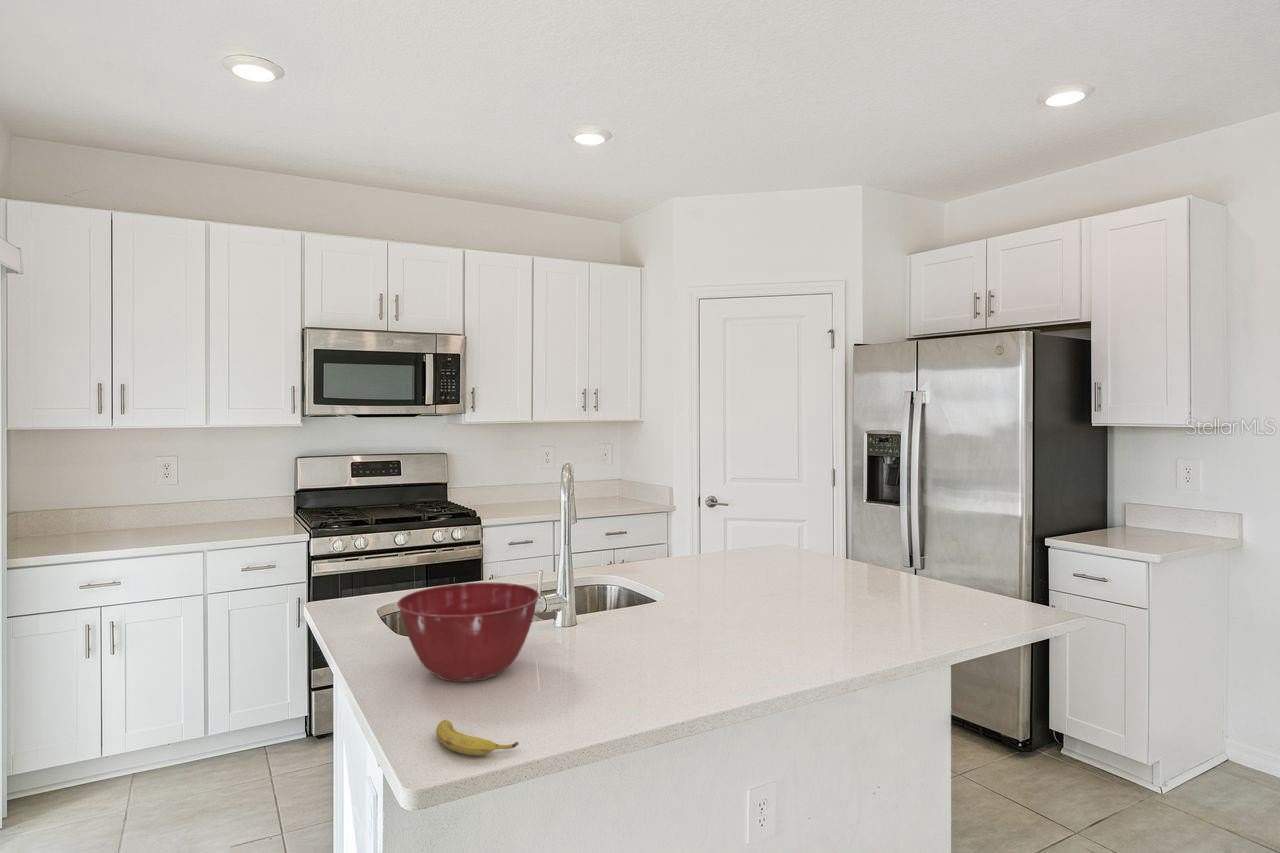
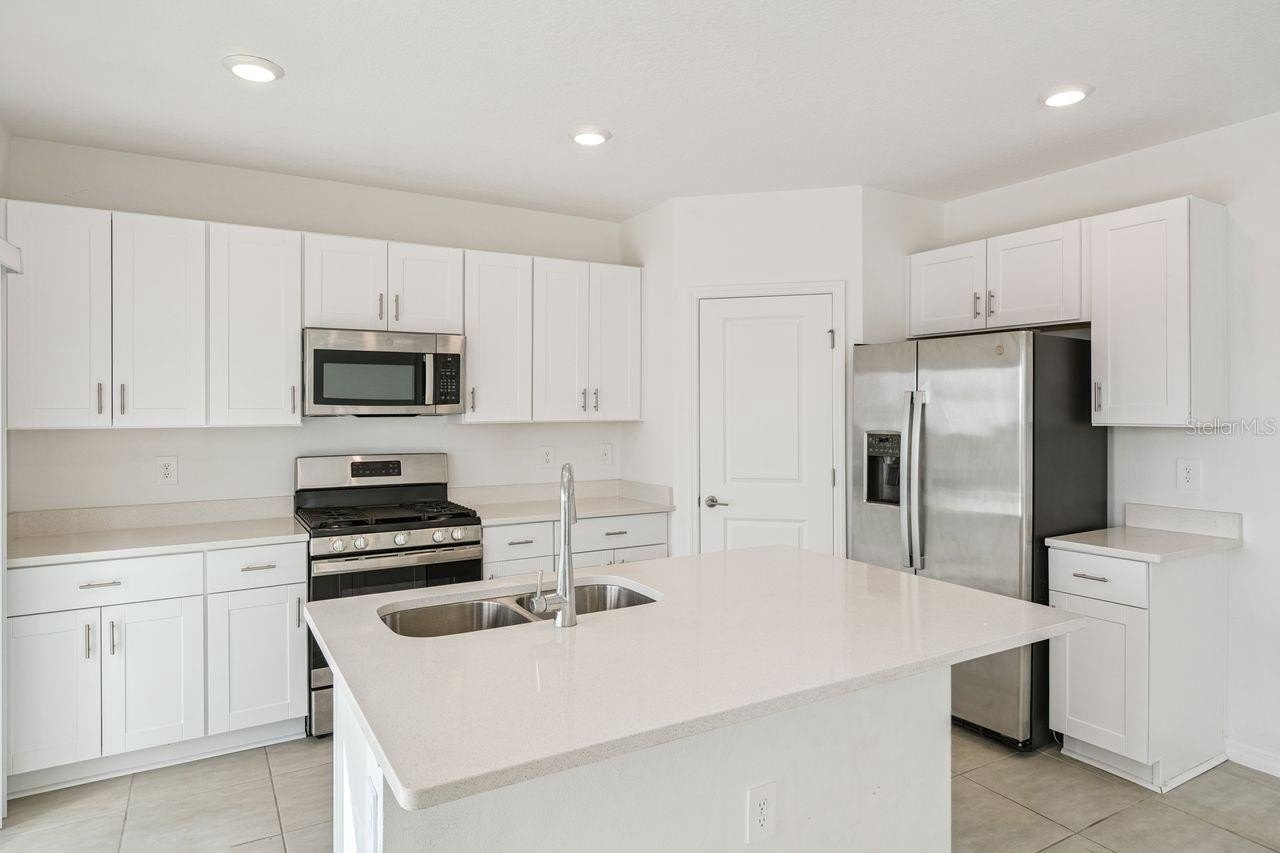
- mixing bowl [396,582,540,683]
- banana [435,719,520,756]
